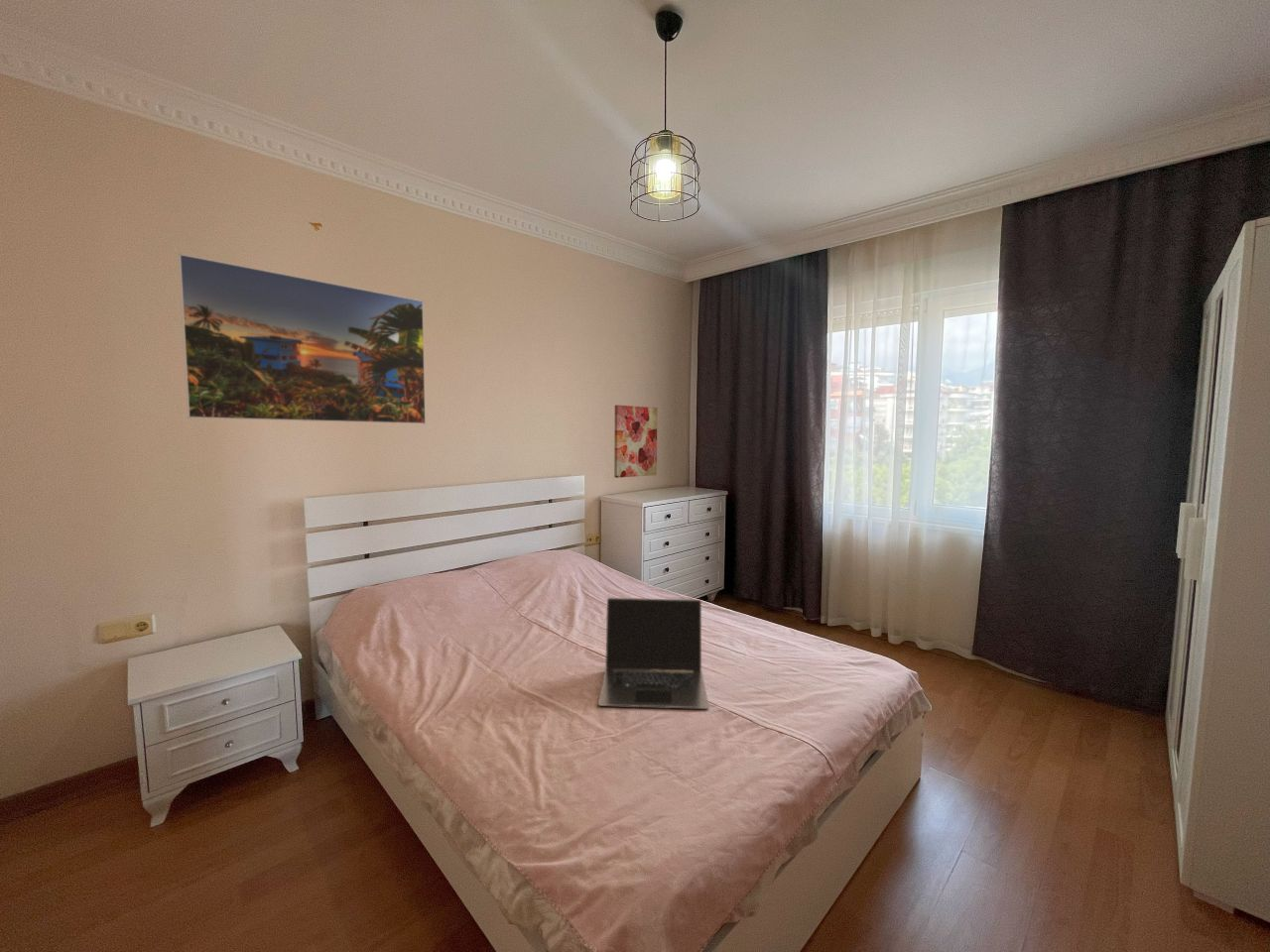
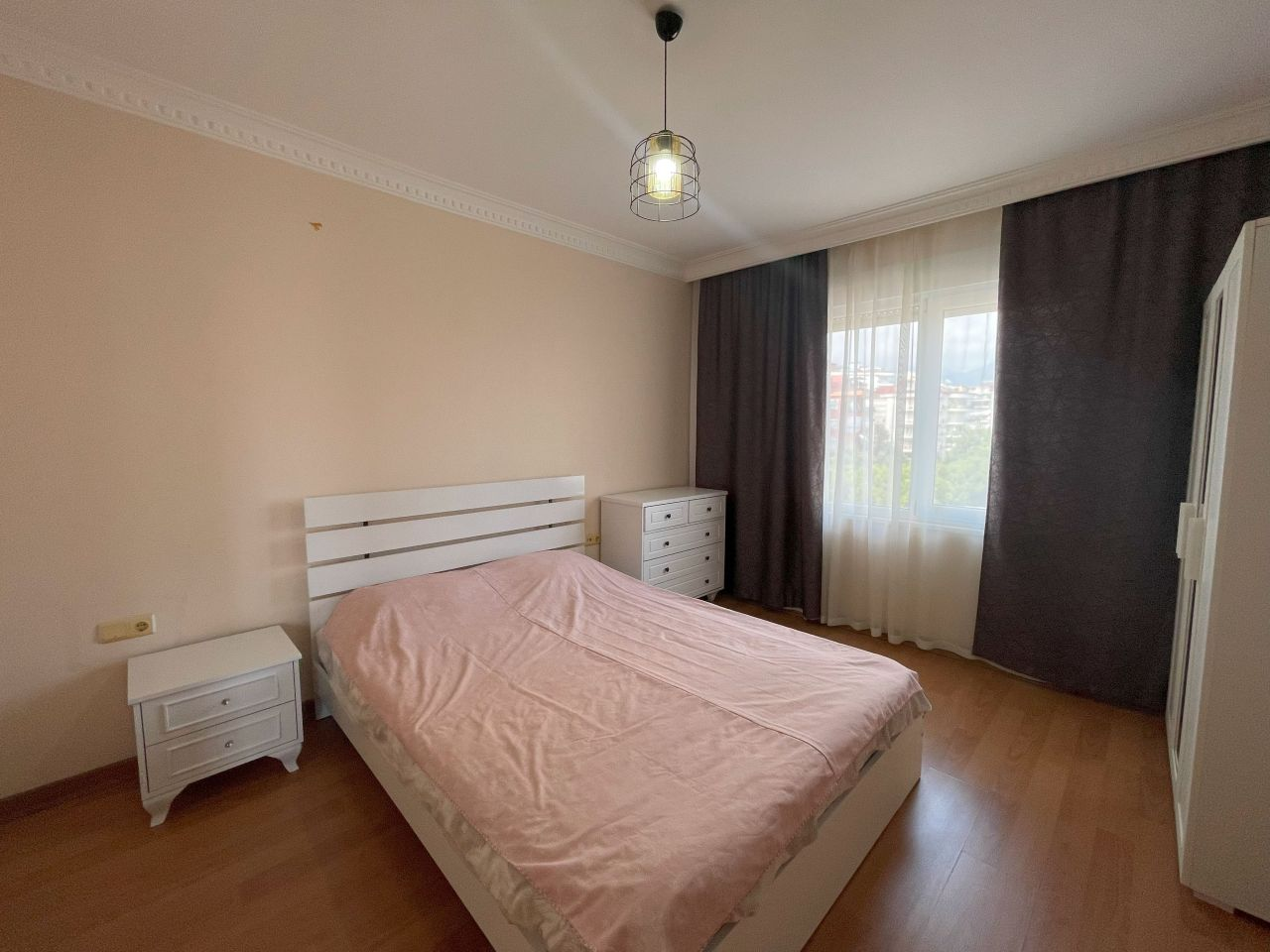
- laptop [597,597,709,710]
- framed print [178,253,427,425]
- wall art [613,404,658,479]
